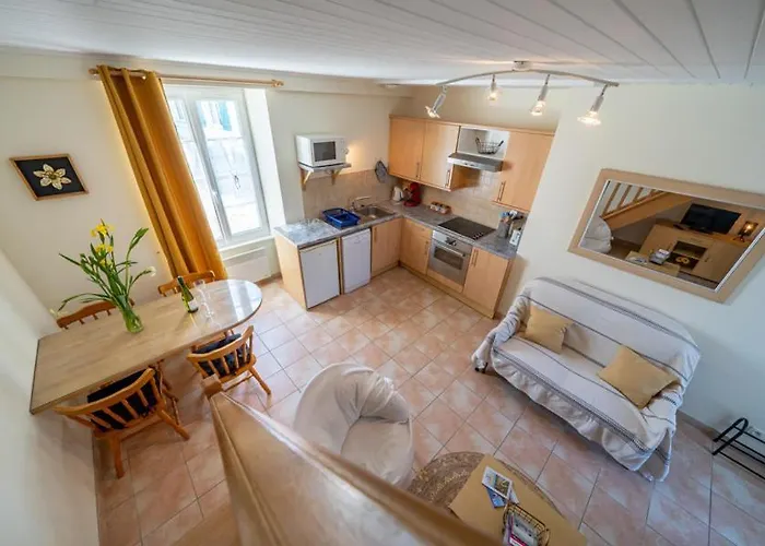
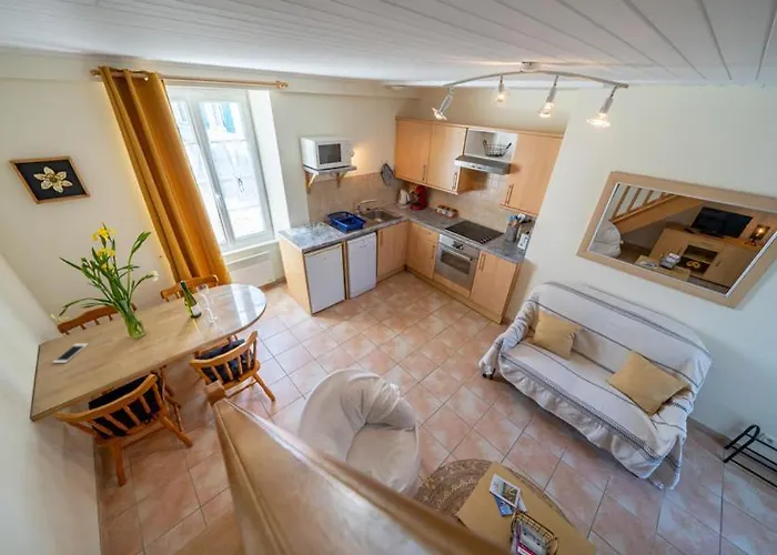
+ cell phone [52,343,89,364]
